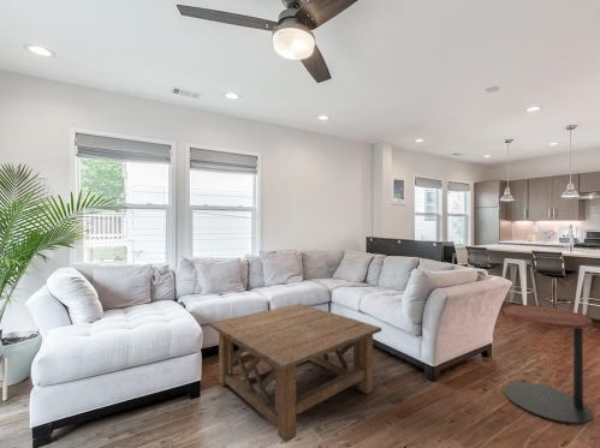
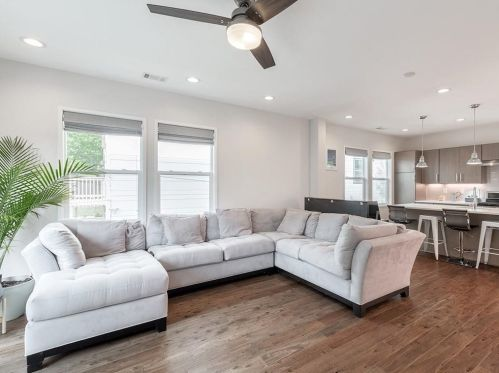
- coffee table [209,303,382,443]
- side table [503,304,594,425]
